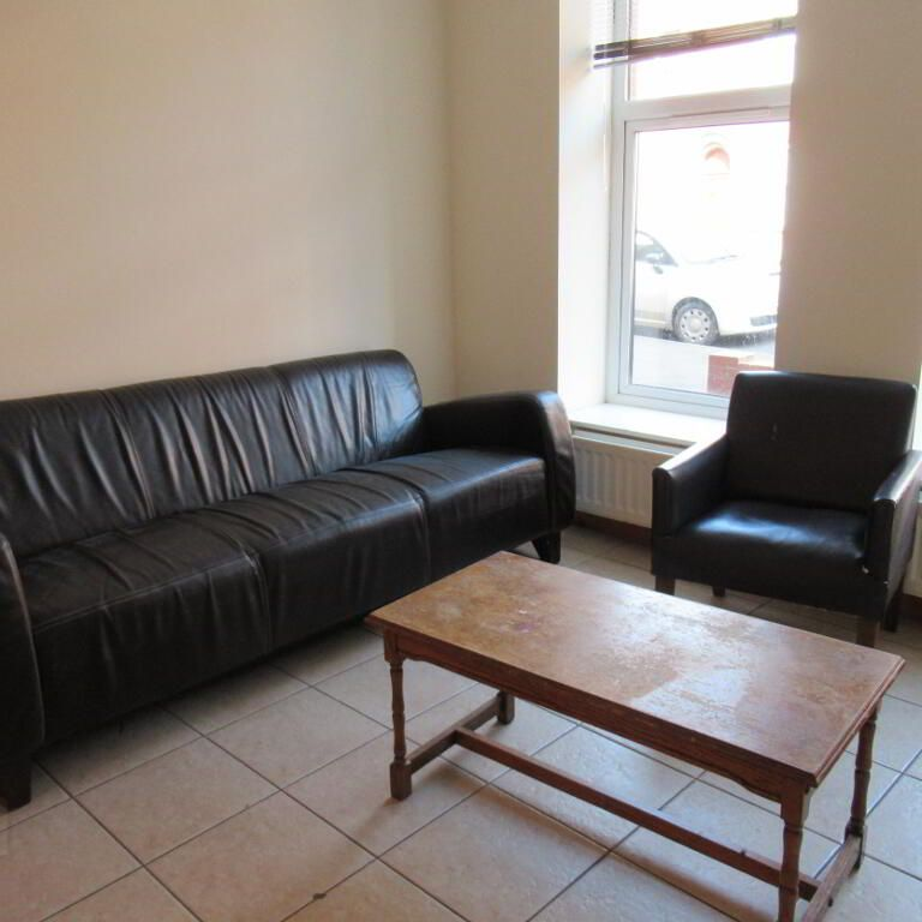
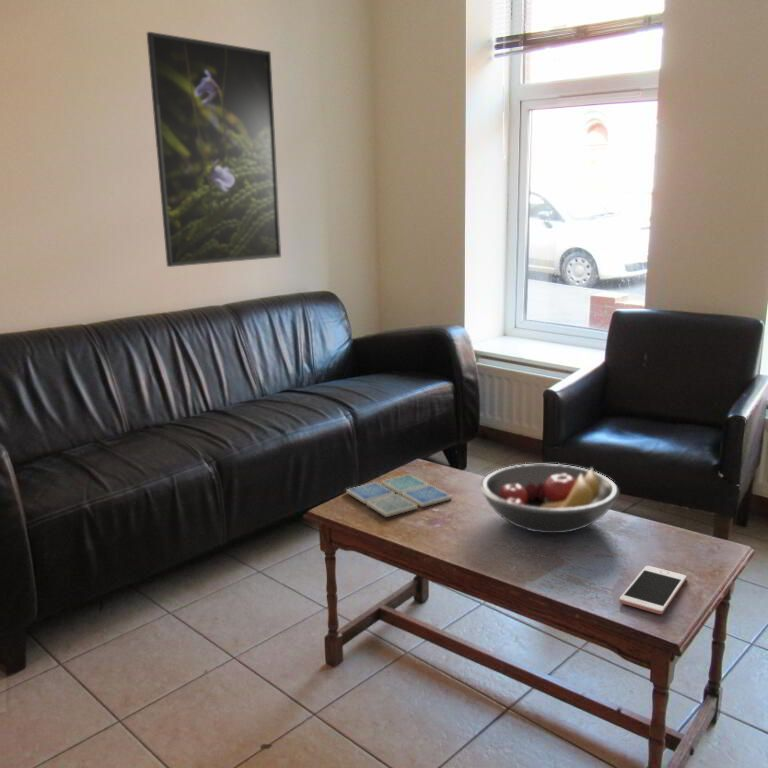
+ cell phone [618,565,688,615]
+ fruit bowl [479,463,620,534]
+ drink coaster [345,473,453,518]
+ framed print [146,31,282,268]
